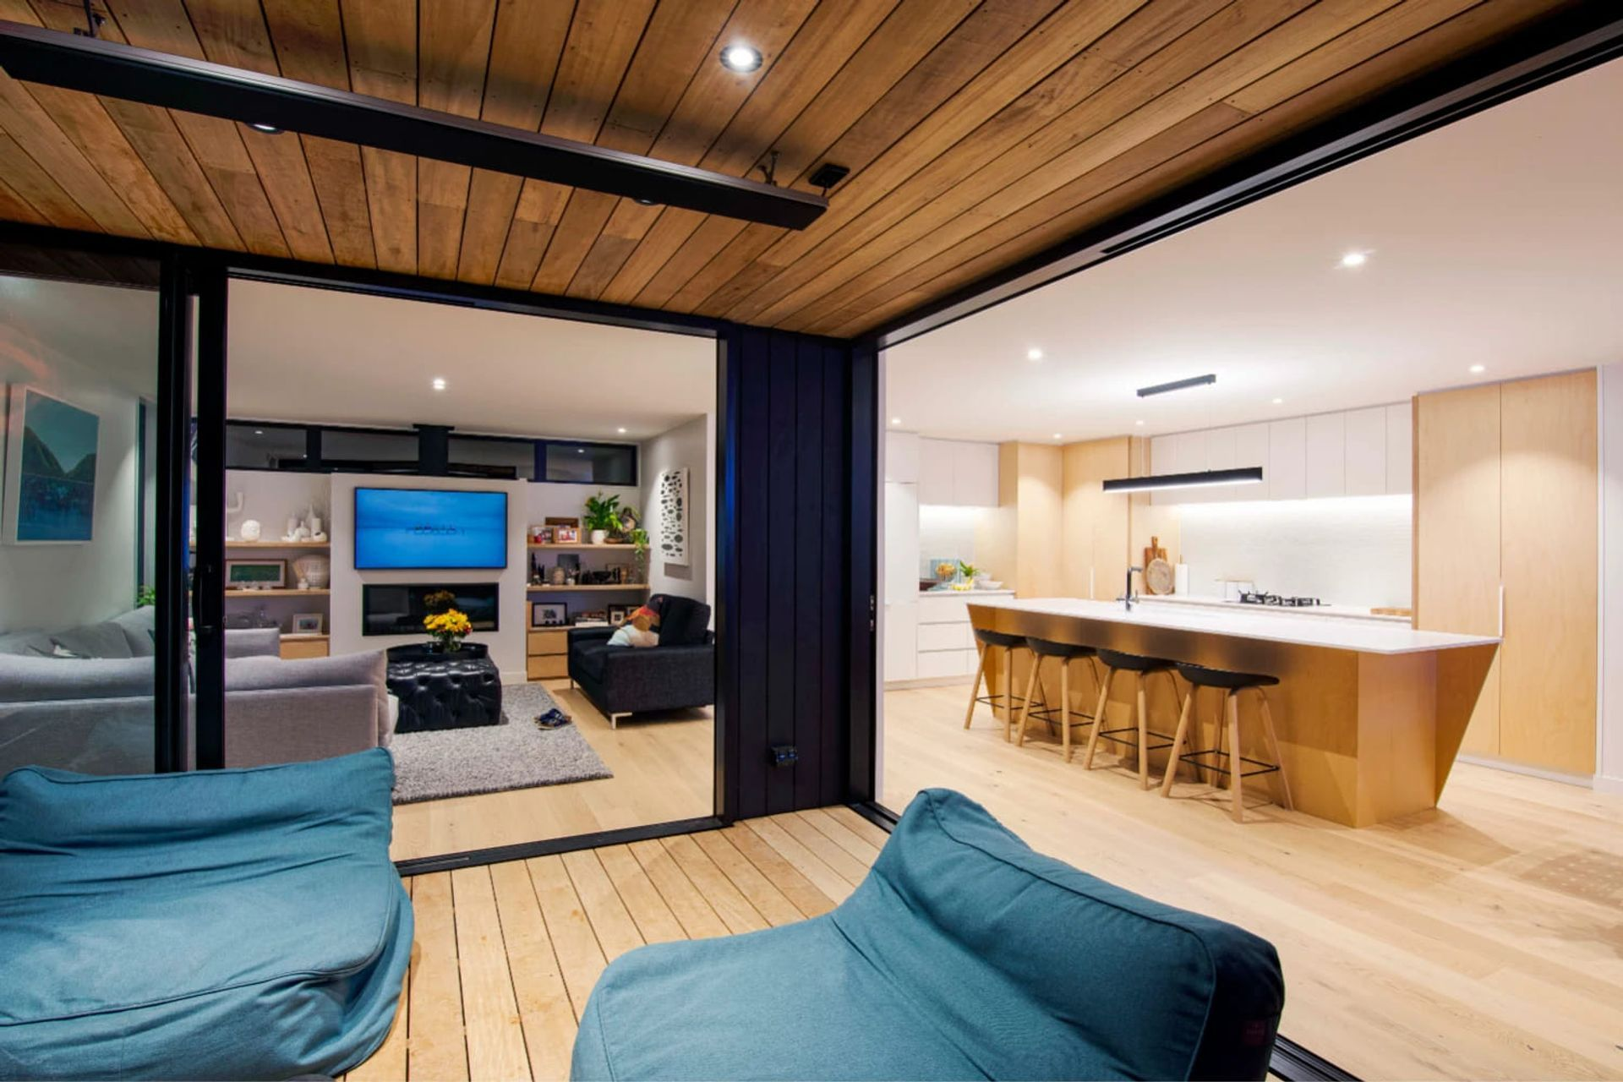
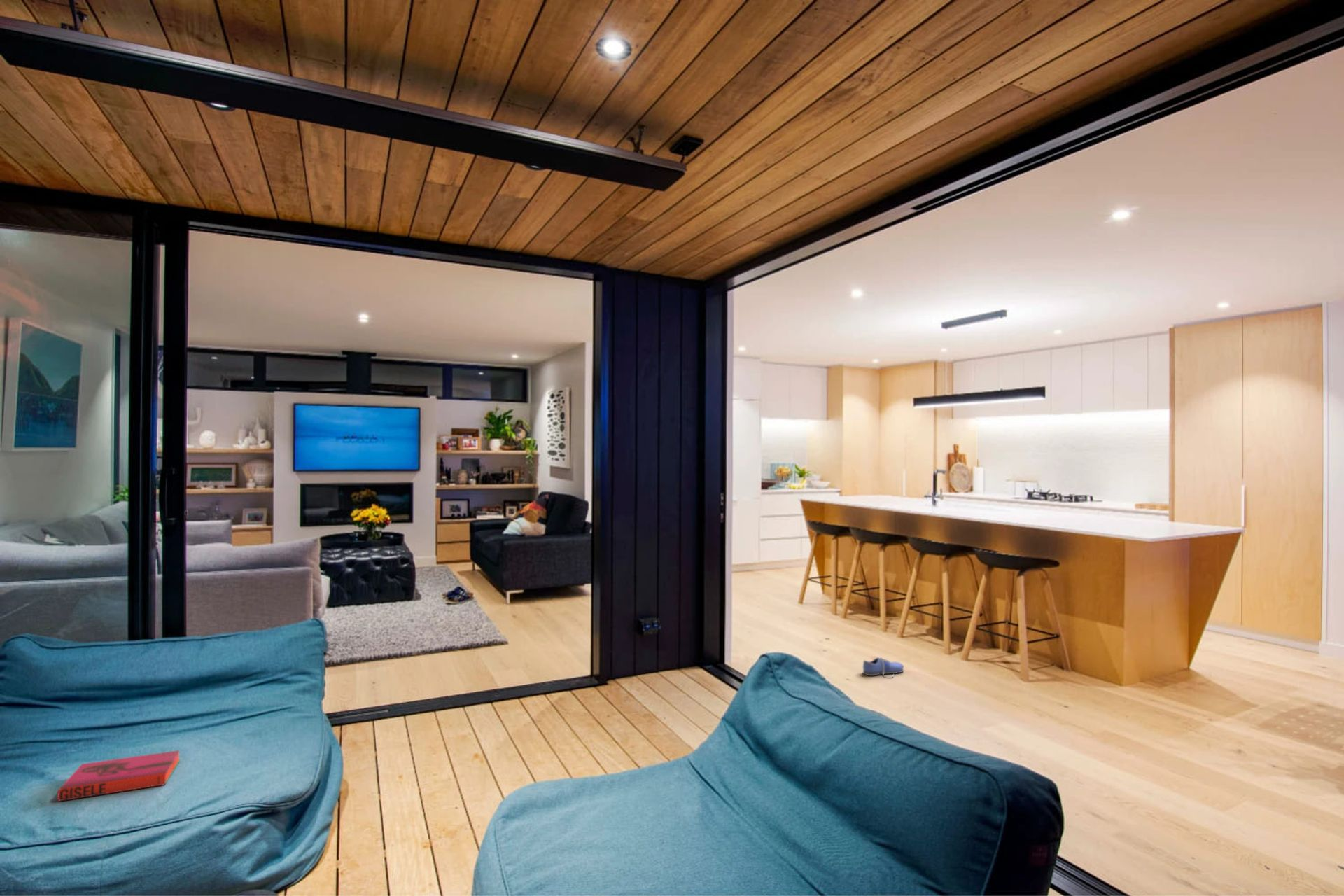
+ hardback book [57,750,181,802]
+ shoe [862,657,904,678]
